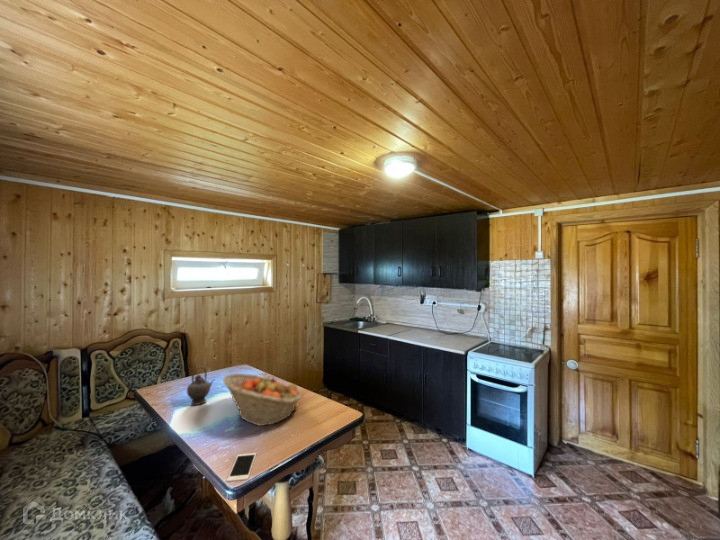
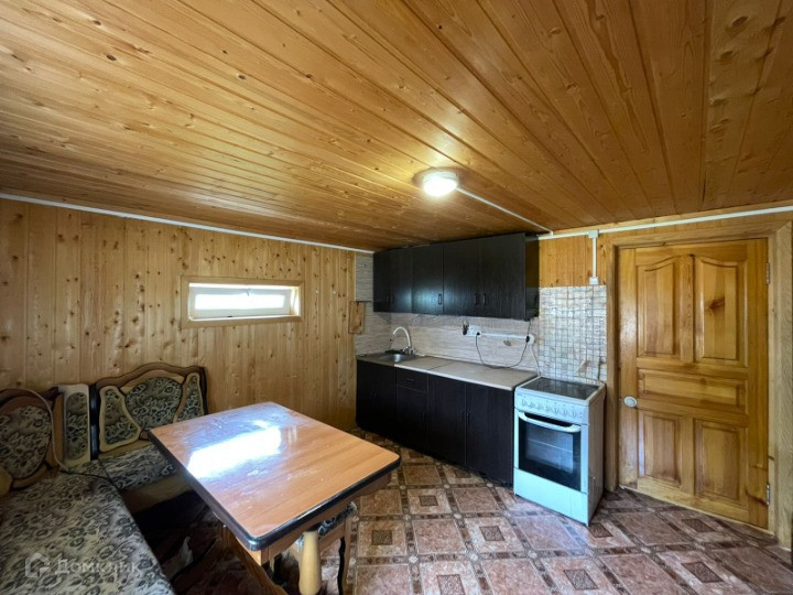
- teapot [186,365,216,406]
- cell phone [226,452,257,483]
- fruit basket [222,372,303,427]
